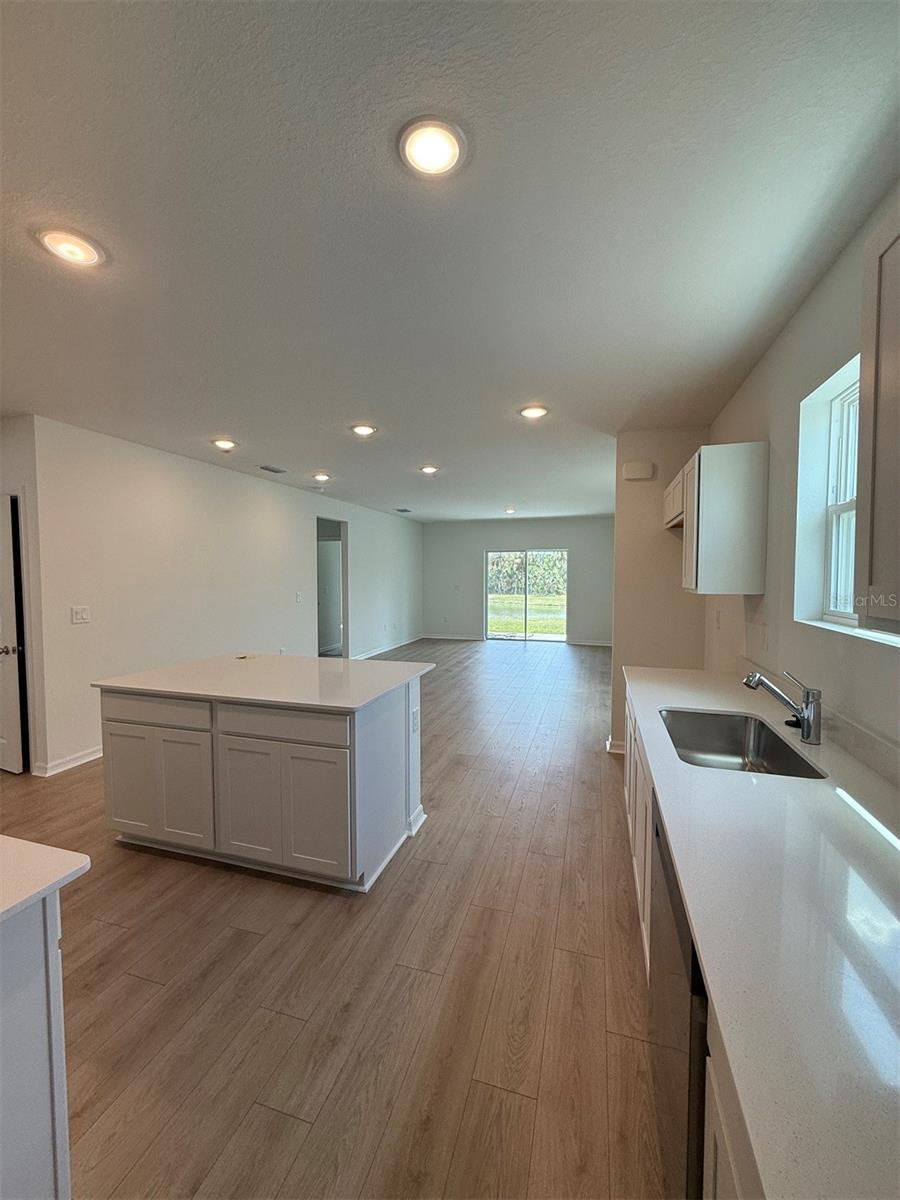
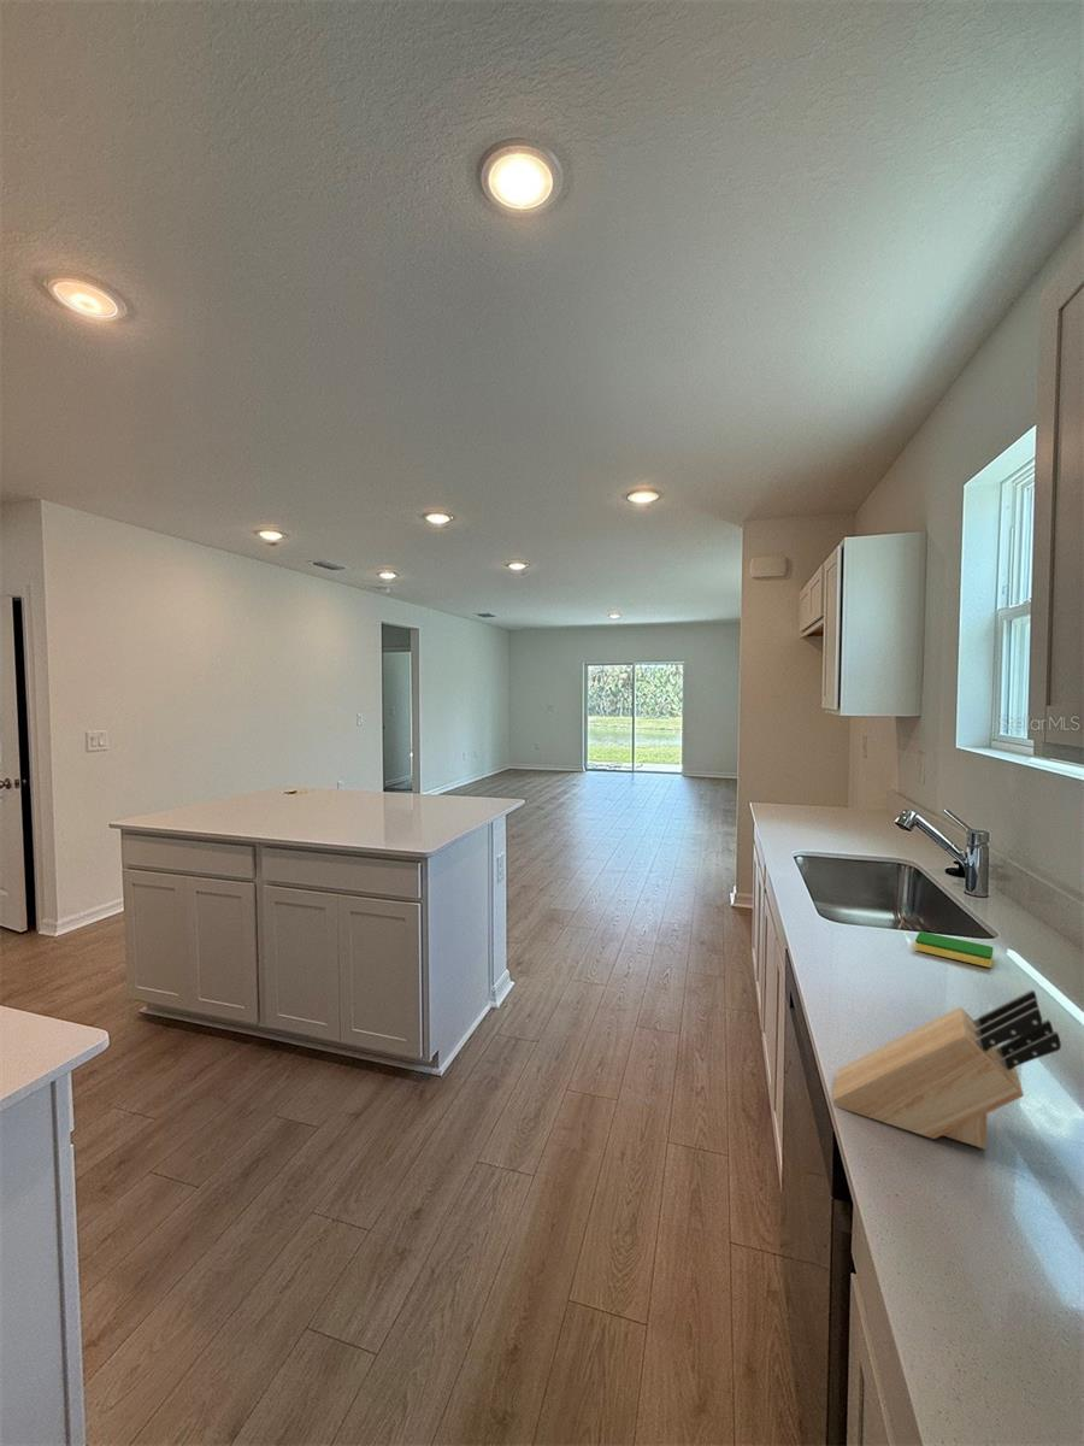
+ dish sponge [914,930,995,969]
+ knife block [831,989,1062,1151]
